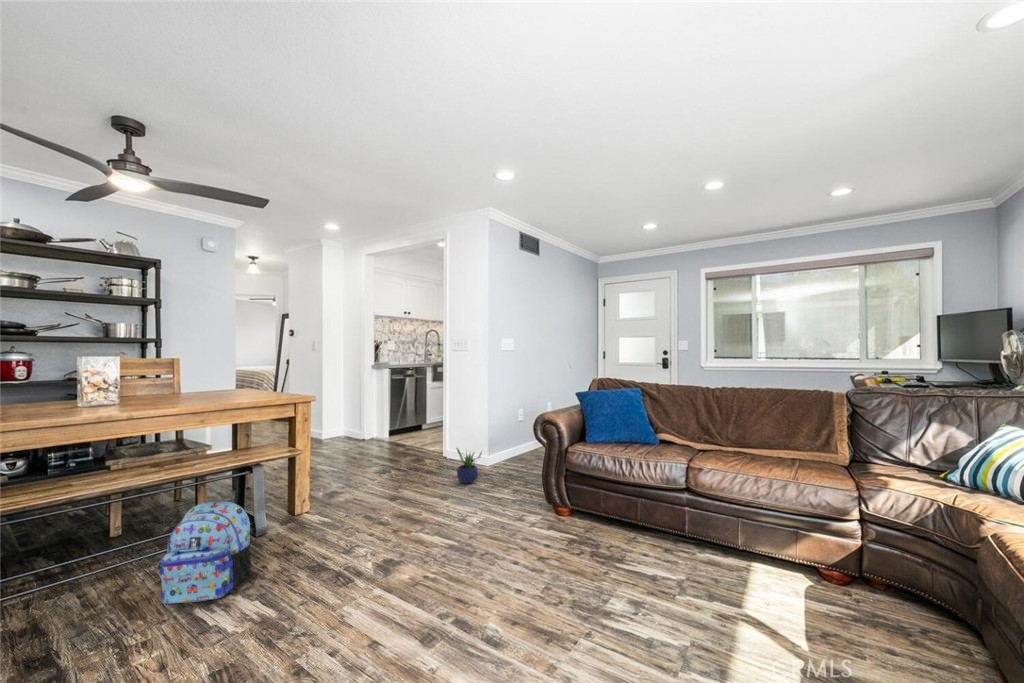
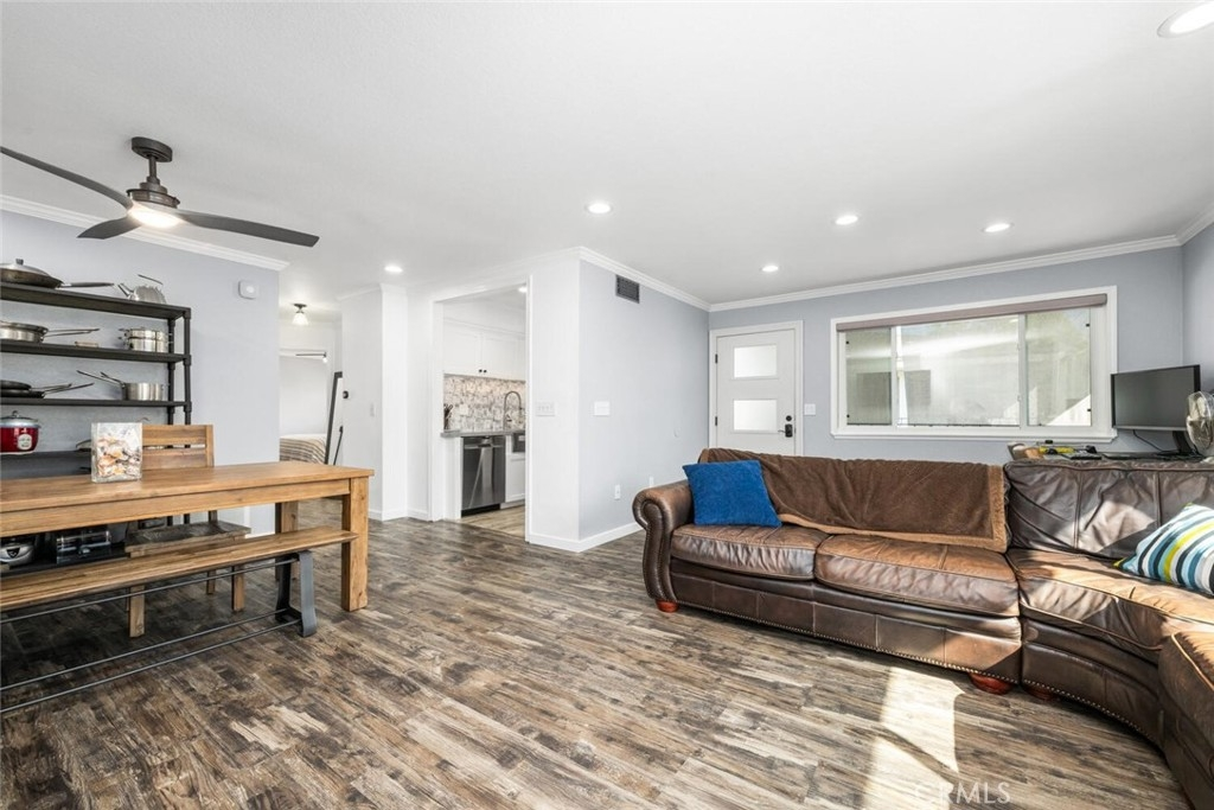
- potted plant [455,446,483,484]
- backpack [155,501,252,605]
